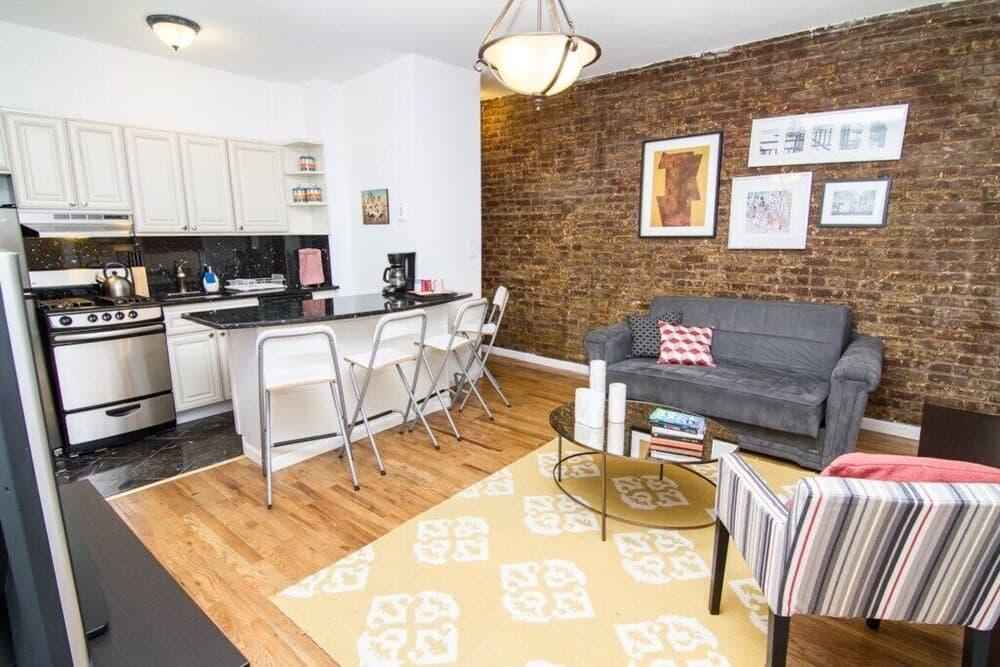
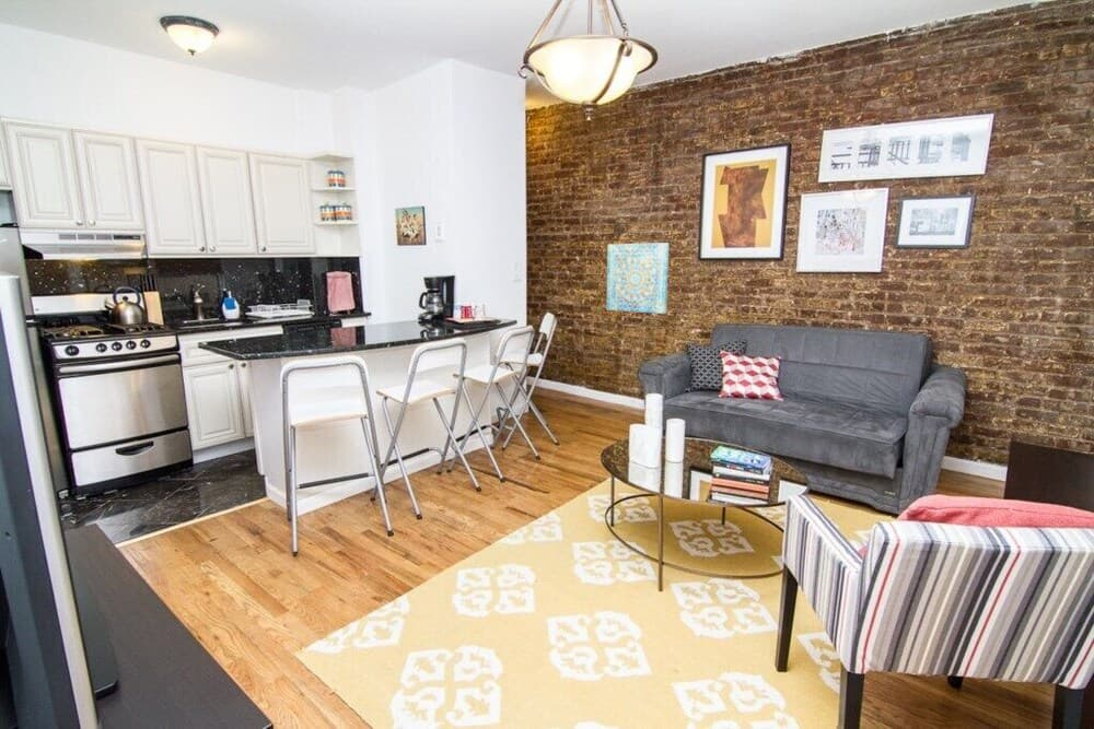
+ wall art [605,242,671,315]
